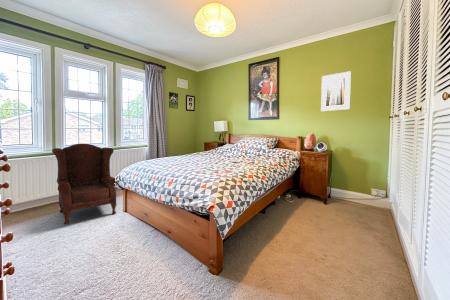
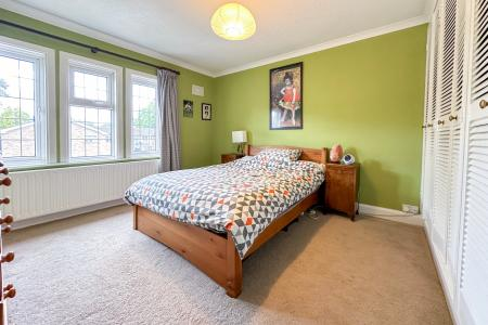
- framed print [320,70,352,112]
- armchair [51,143,117,225]
